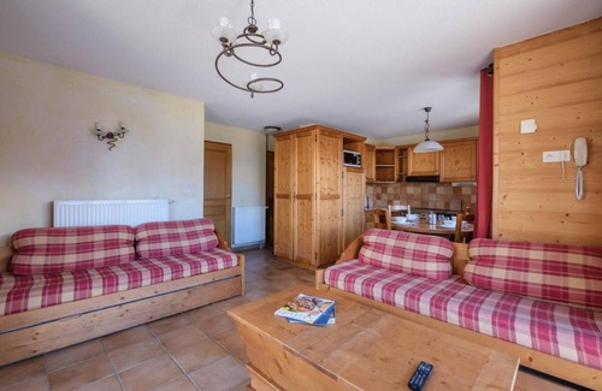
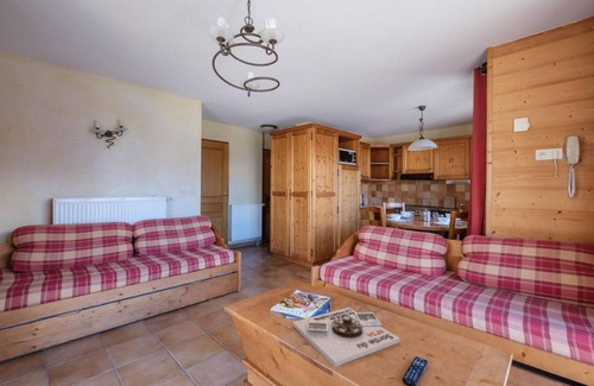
+ board game [291,306,400,368]
